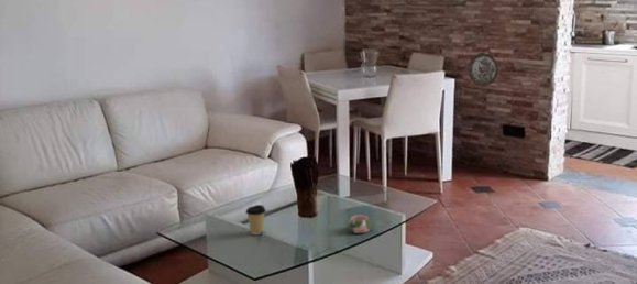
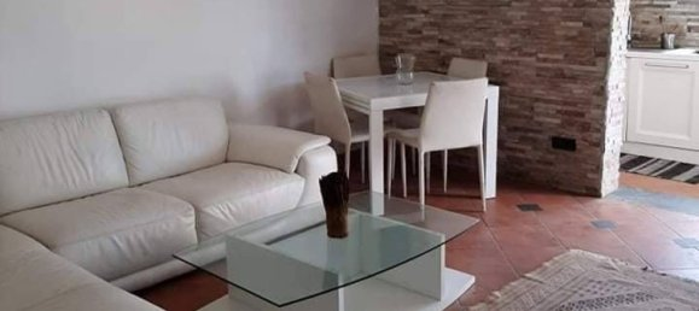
- decorative plate [468,52,499,88]
- coffee cup [244,204,267,236]
- mug [347,215,372,234]
